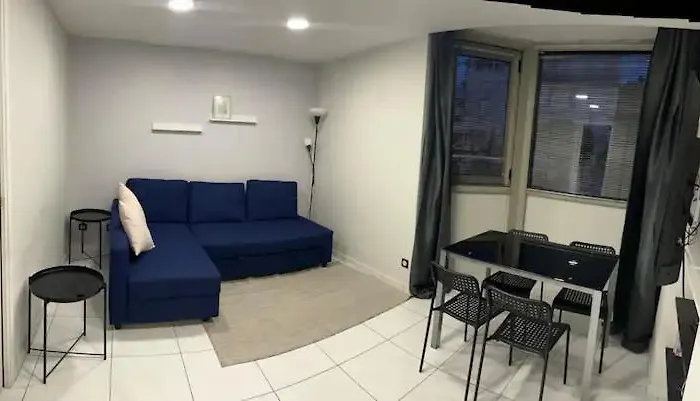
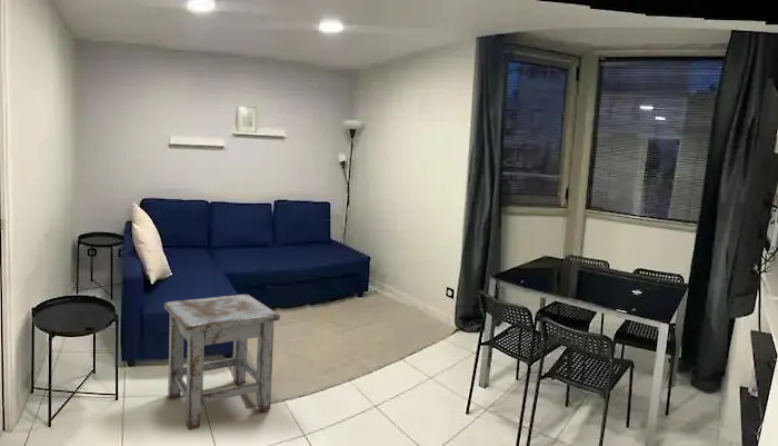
+ stool [163,293,281,432]
